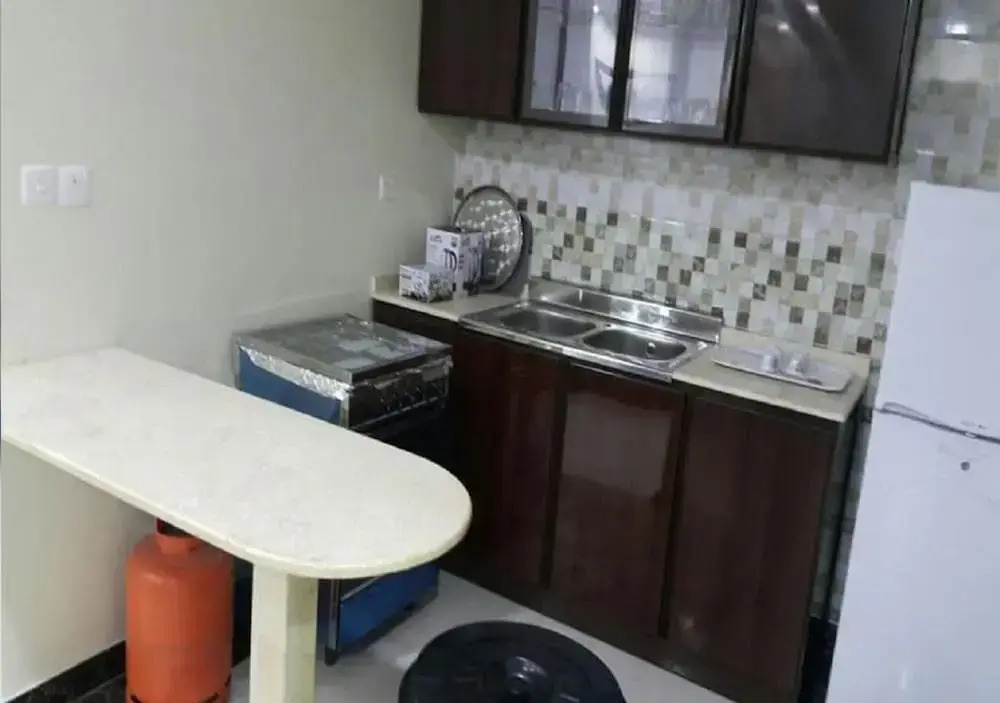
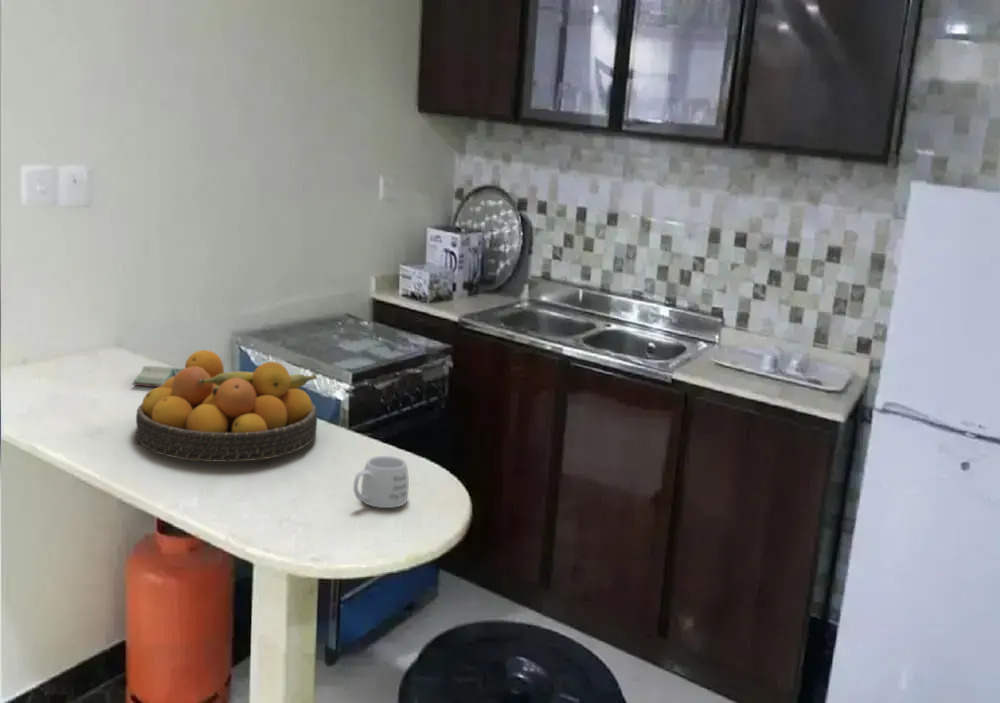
+ fruit bowl [135,349,318,463]
+ book [130,365,185,388]
+ mug [353,455,410,509]
